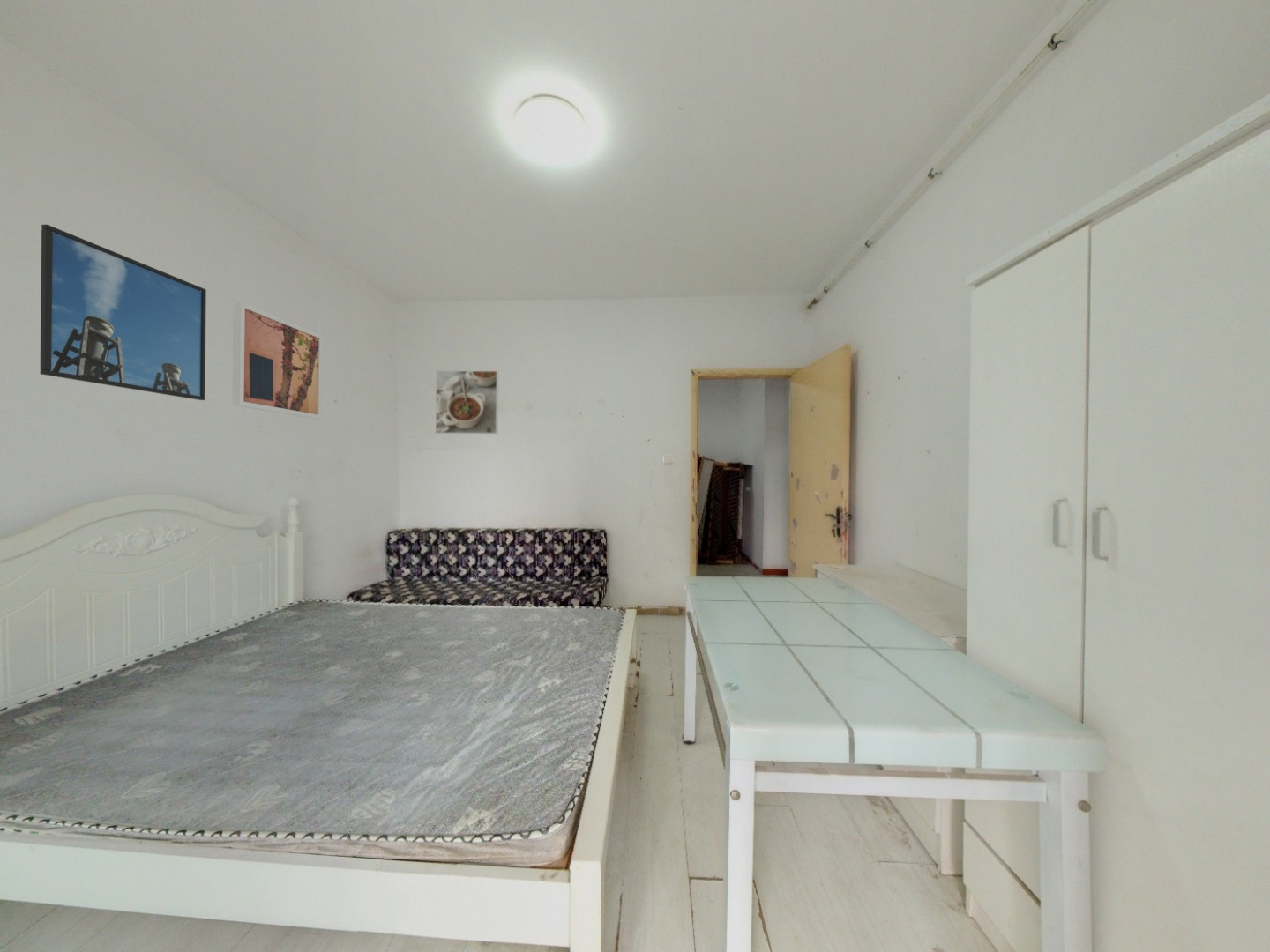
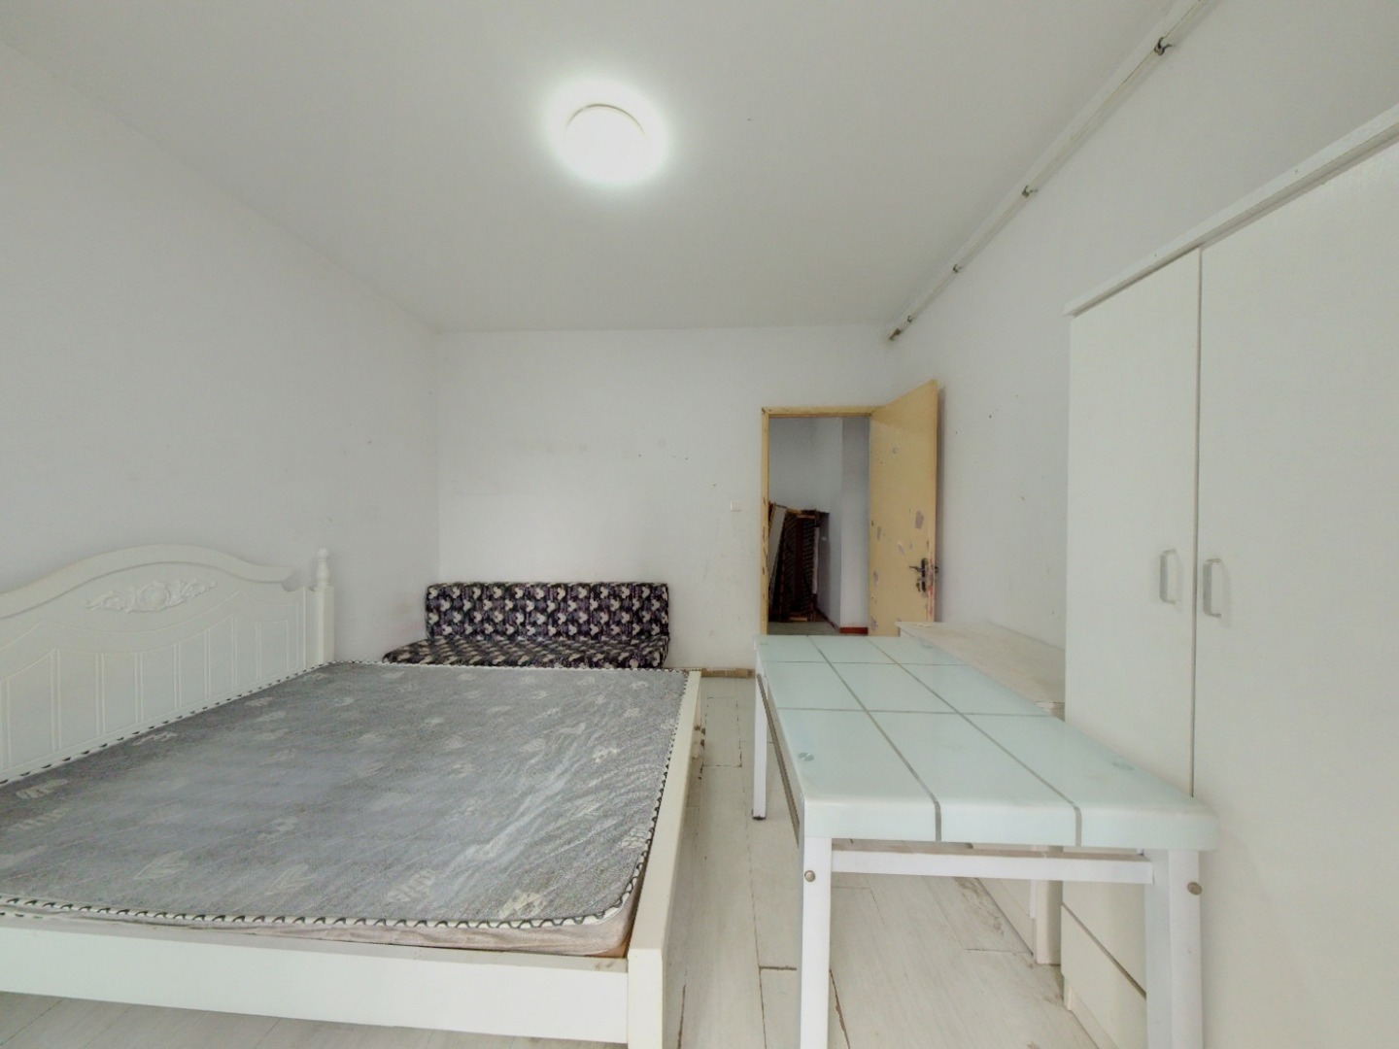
- wall art [231,301,324,420]
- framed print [40,224,207,401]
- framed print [435,370,499,435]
